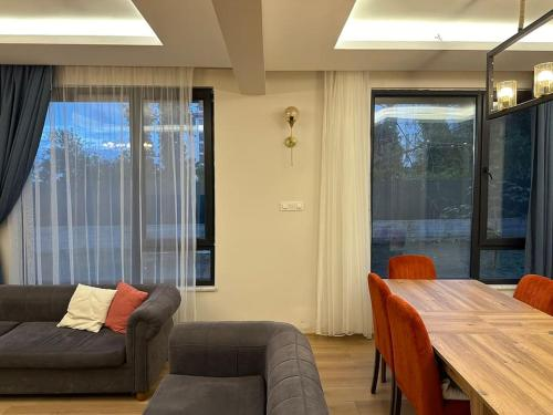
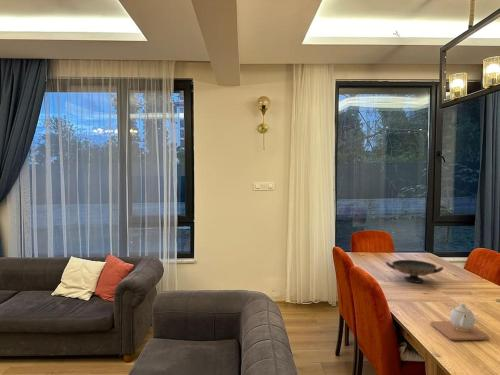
+ teapot [429,302,490,341]
+ decorative bowl [385,259,444,284]
